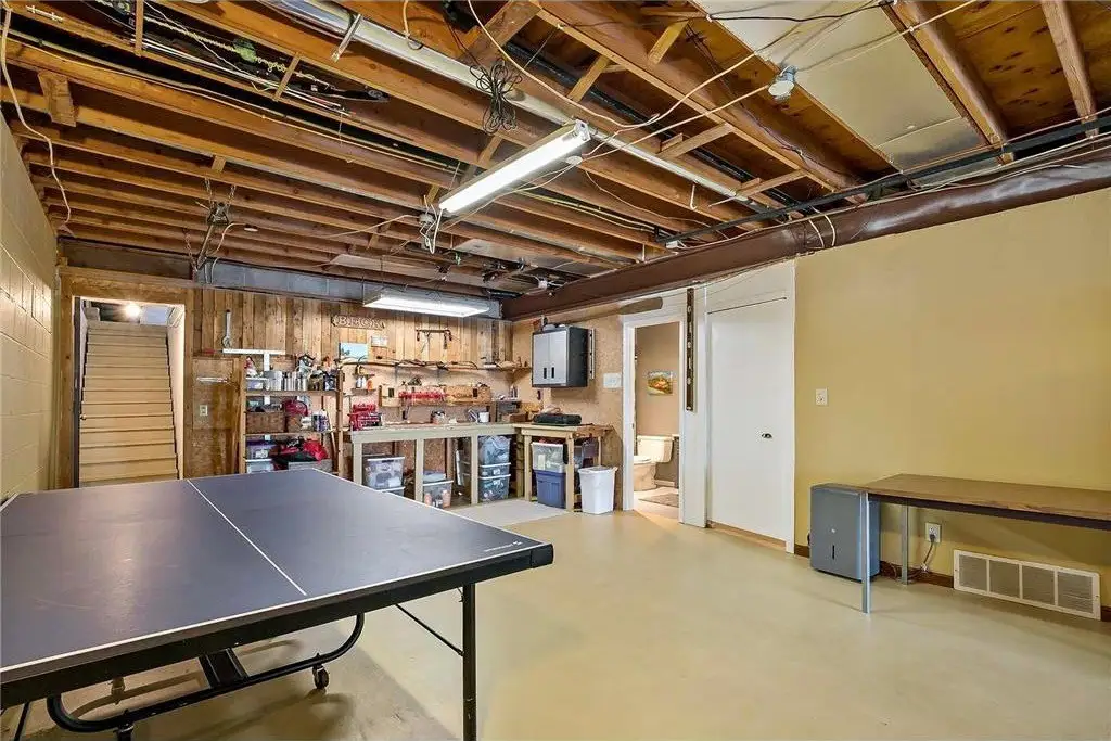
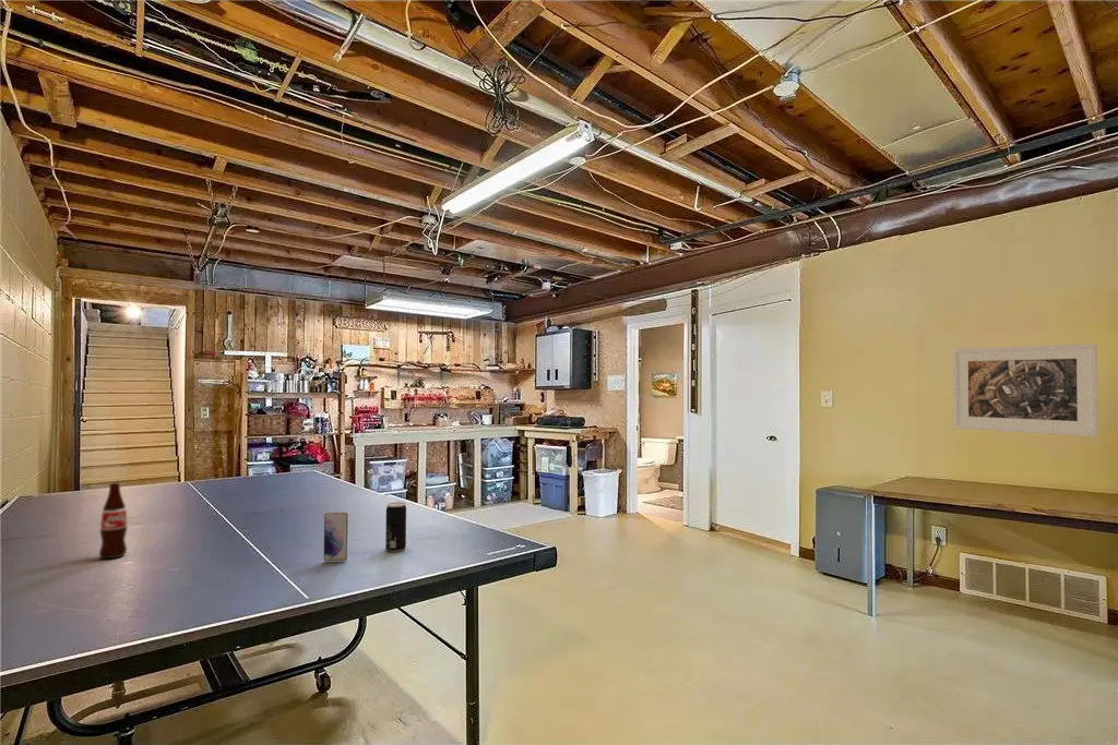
+ beverage can [384,501,407,553]
+ bottle [98,482,129,560]
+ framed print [952,343,1099,437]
+ smartphone [322,512,349,562]
